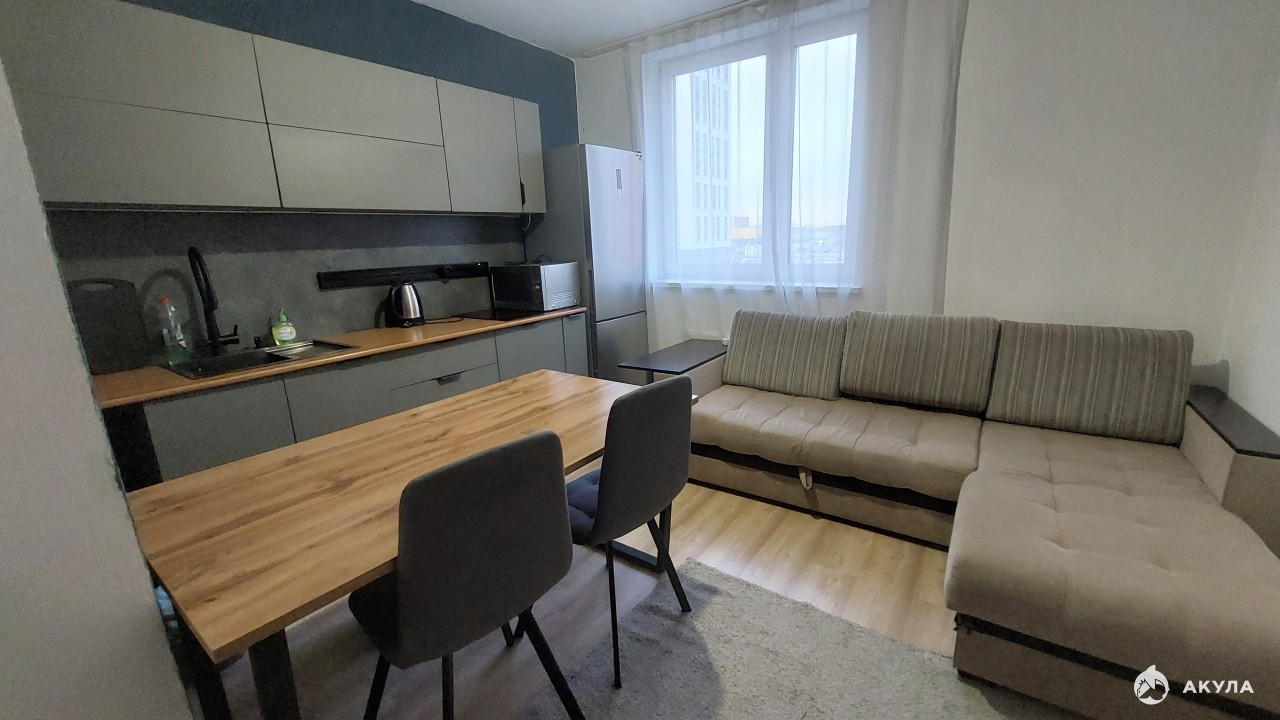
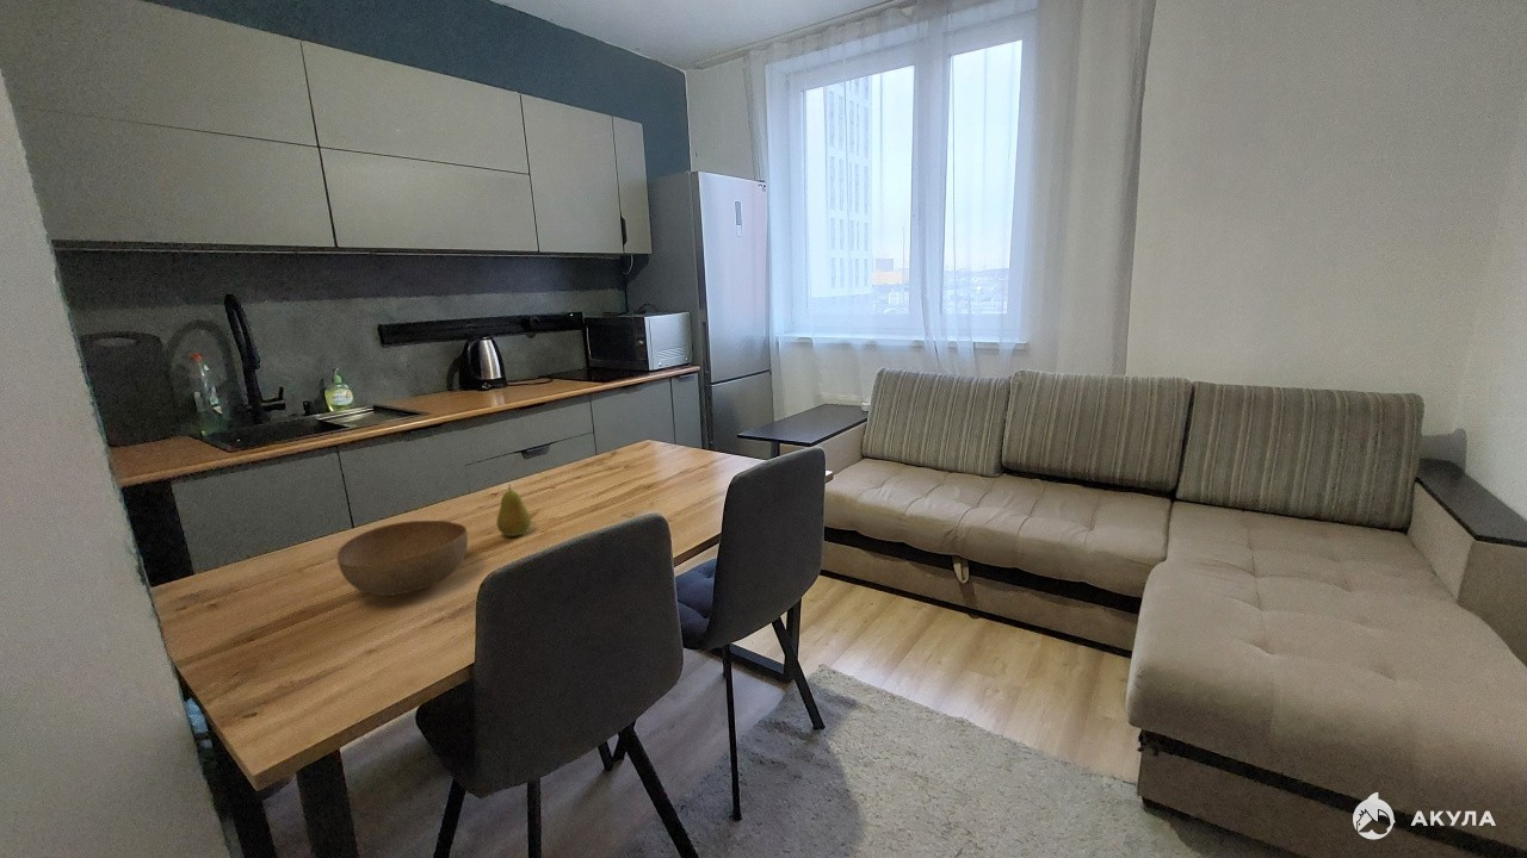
+ bowl [335,520,469,597]
+ fruit [495,483,532,537]
